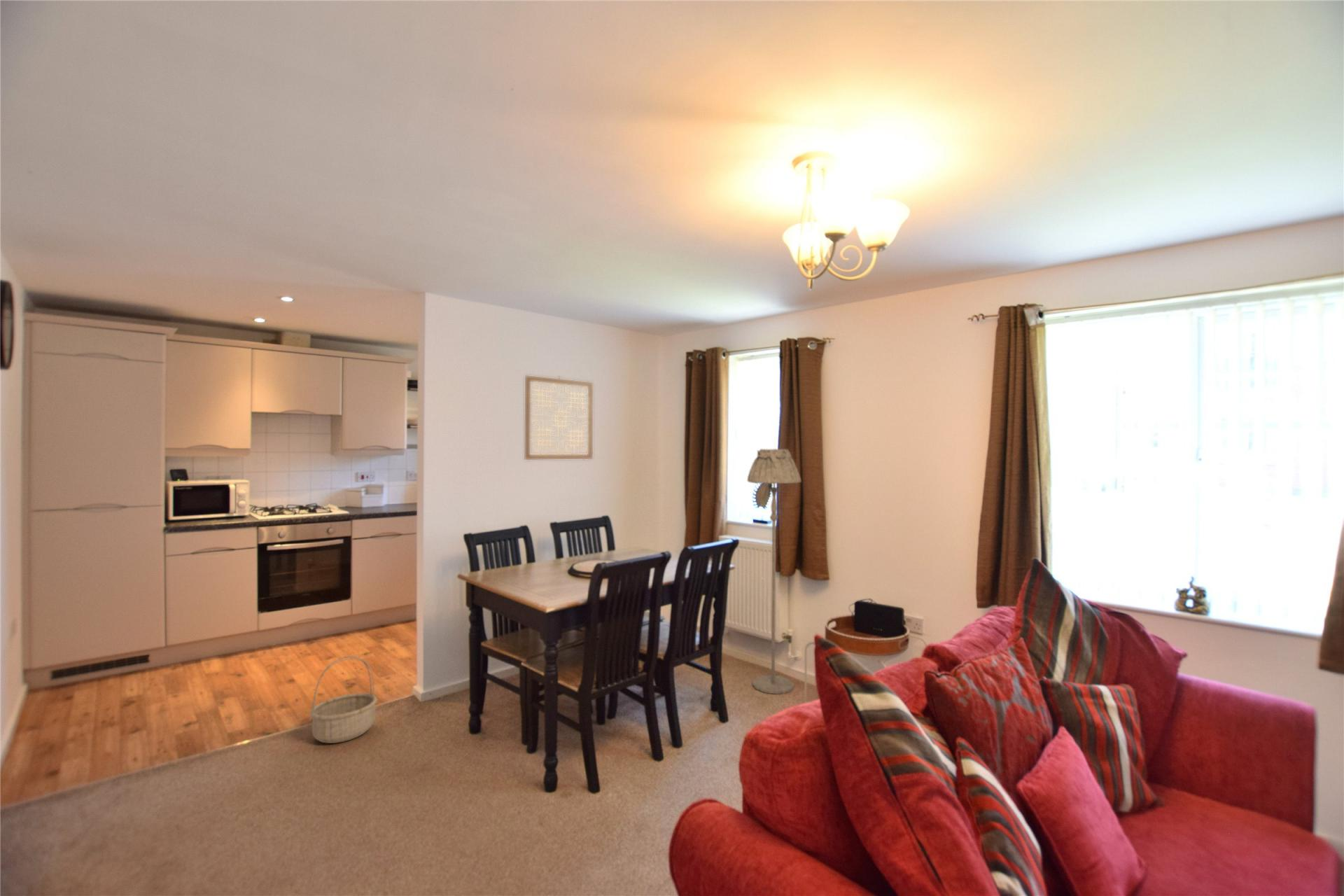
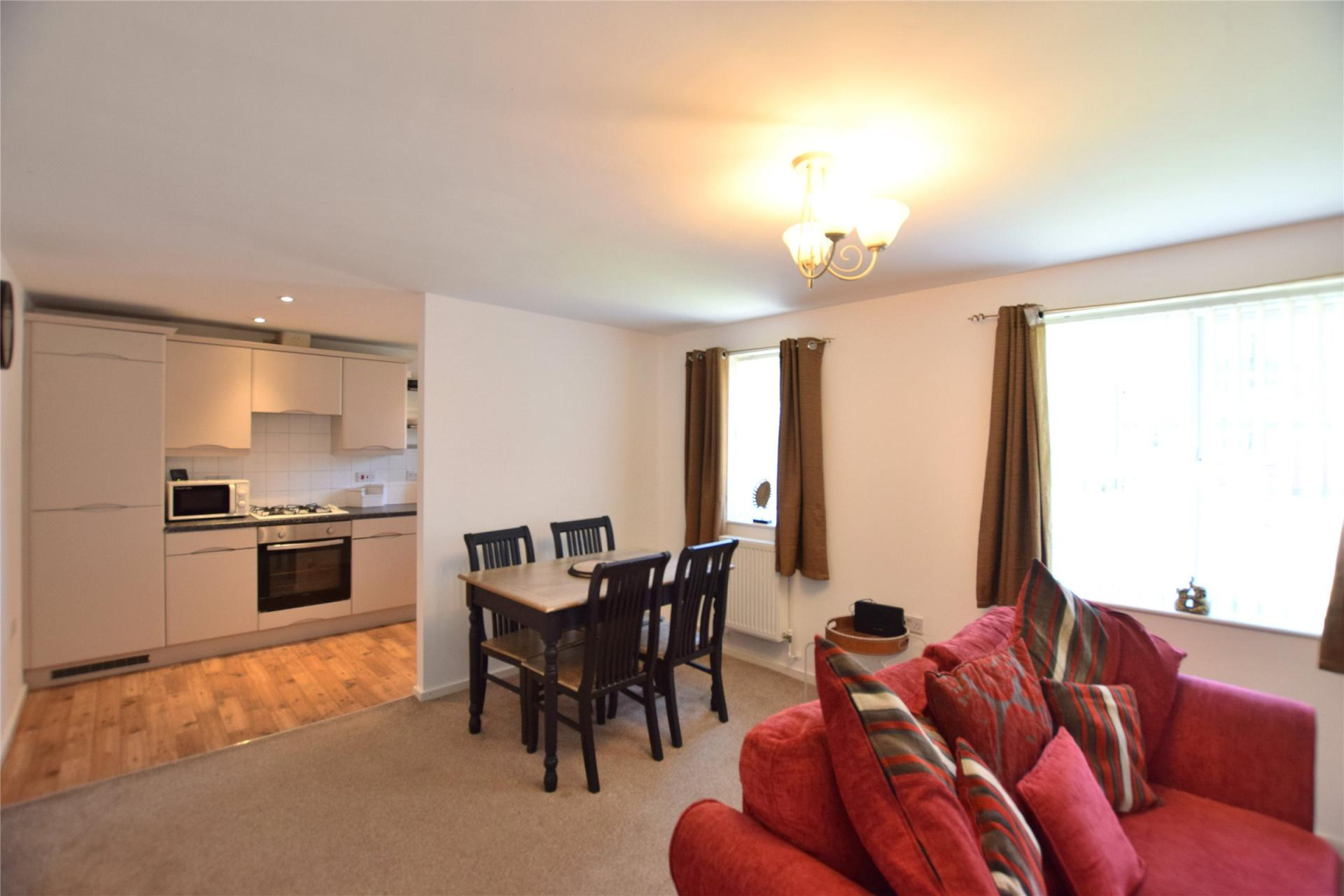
- floor lamp [747,448,802,695]
- basket [309,655,378,744]
- wall art [524,374,594,461]
